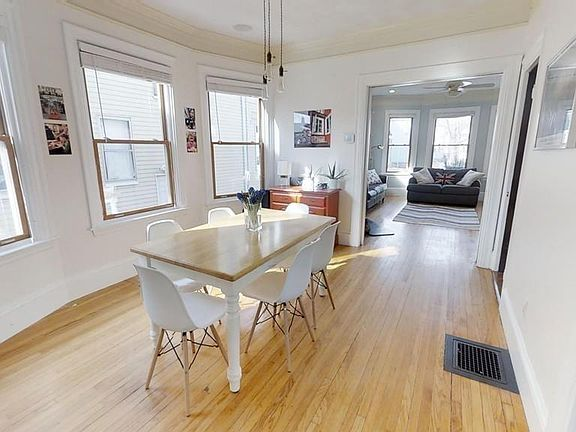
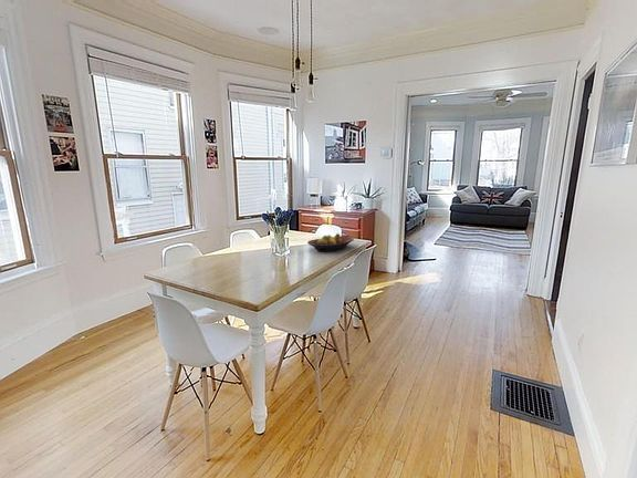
+ fruit bowl [306,232,355,252]
